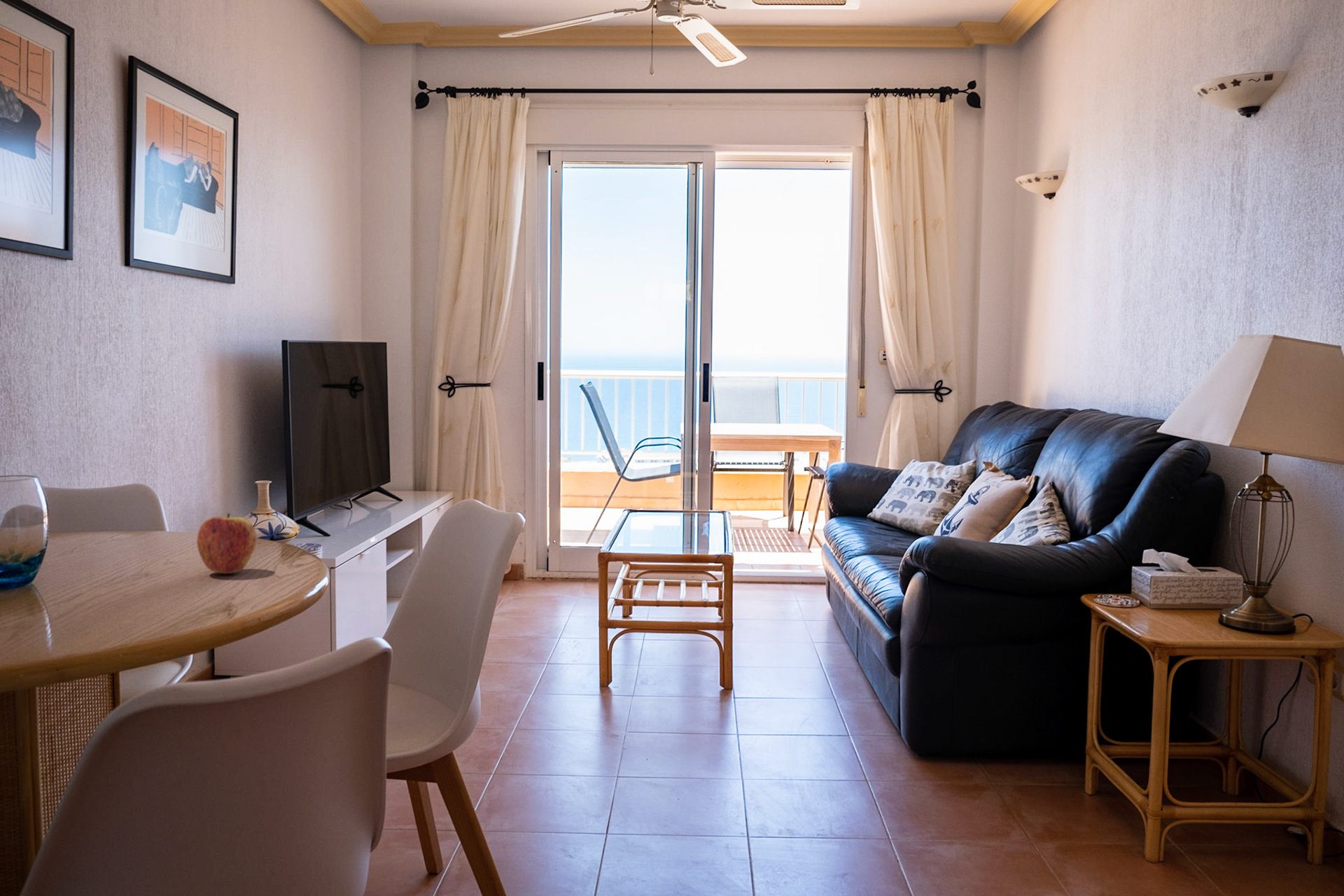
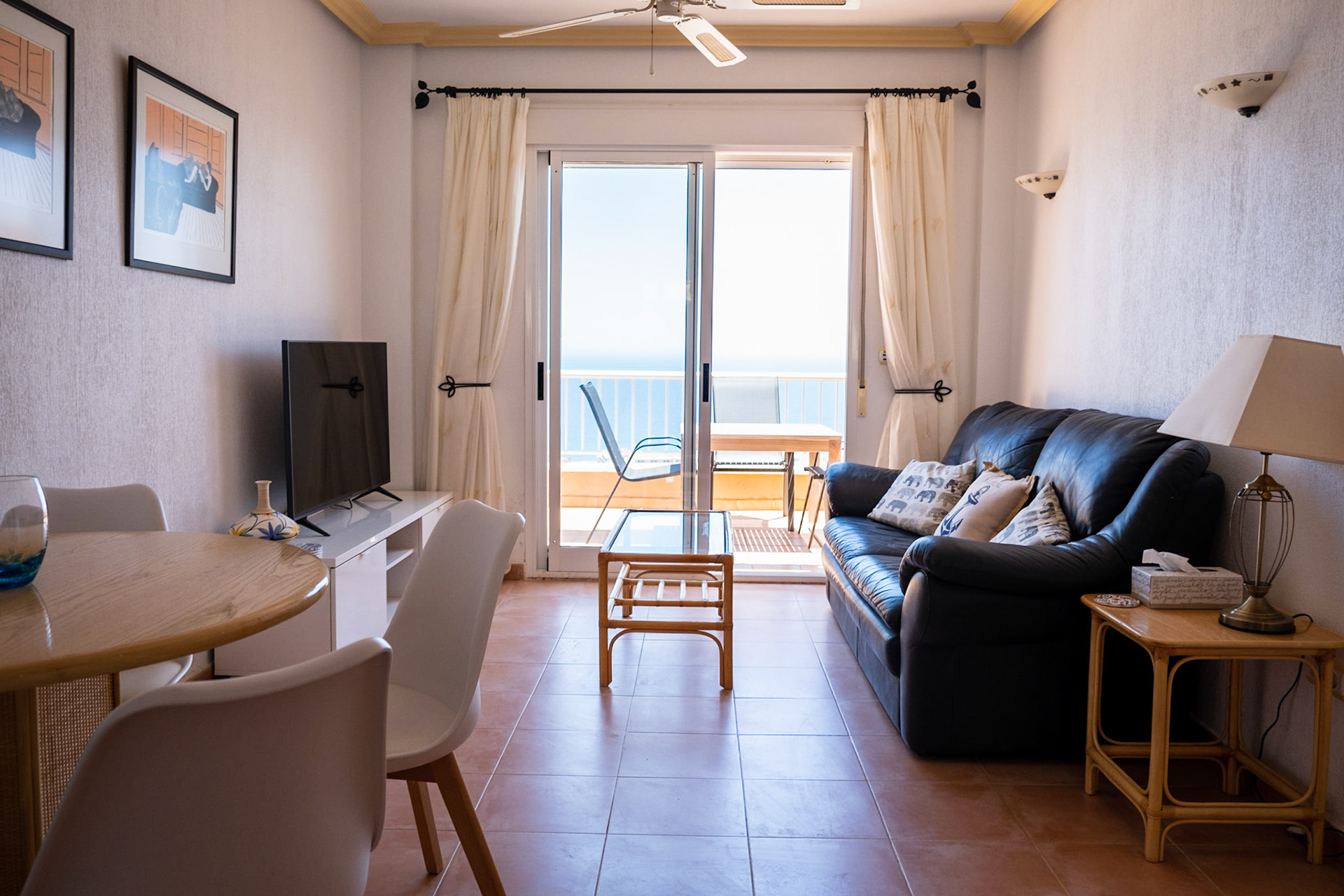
- apple [196,513,257,574]
